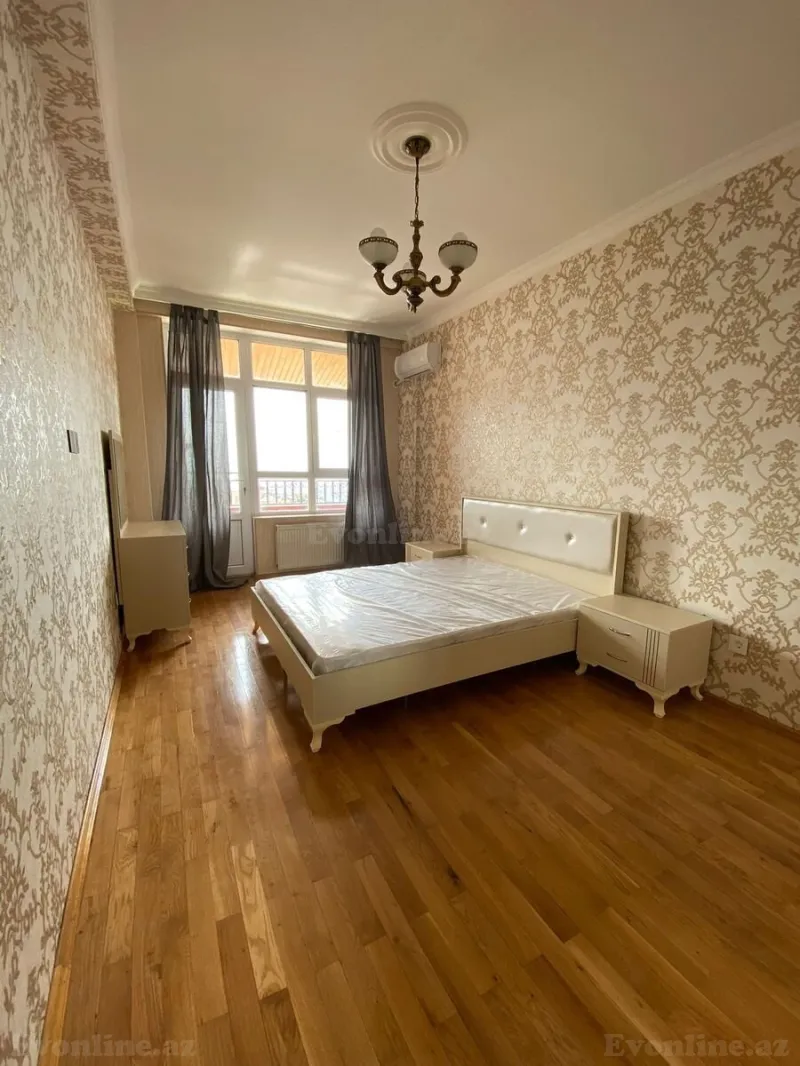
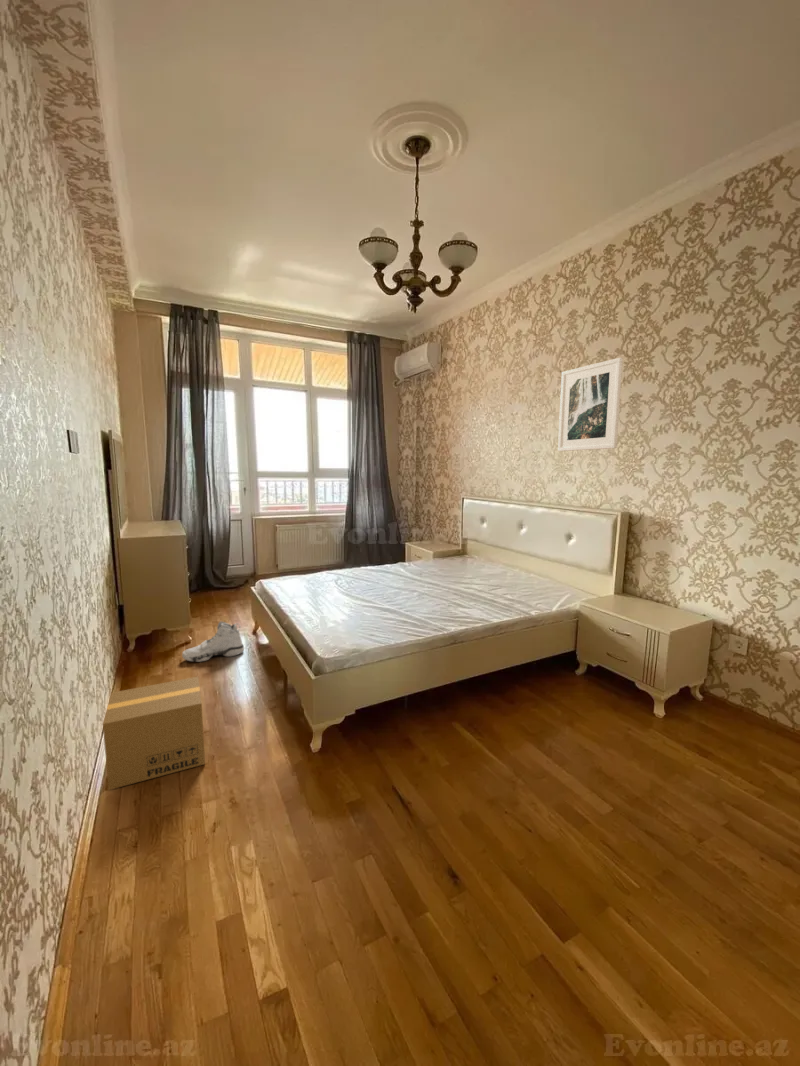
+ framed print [557,357,623,452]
+ cardboard box [102,676,206,791]
+ sneaker [181,621,245,663]
